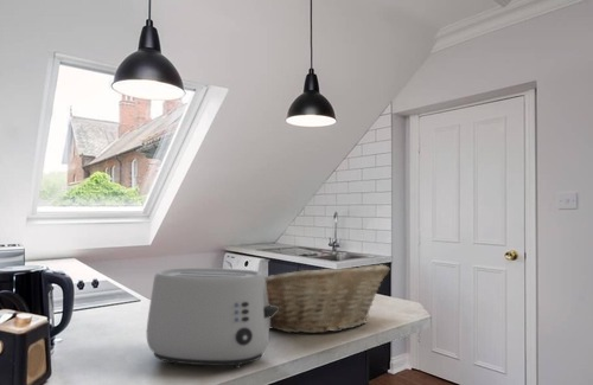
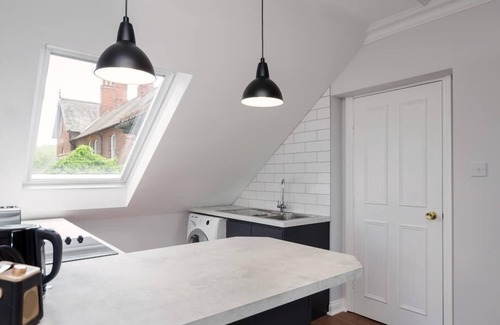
- toaster [146,267,278,370]
- fruit basket [264,263,390,334]
